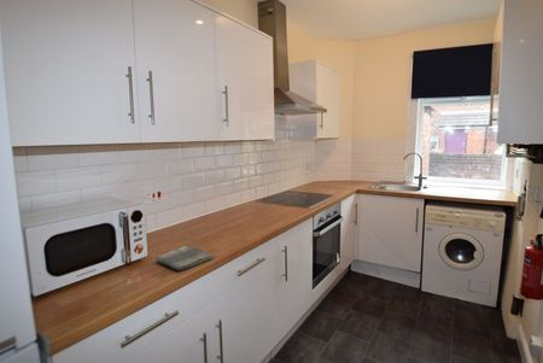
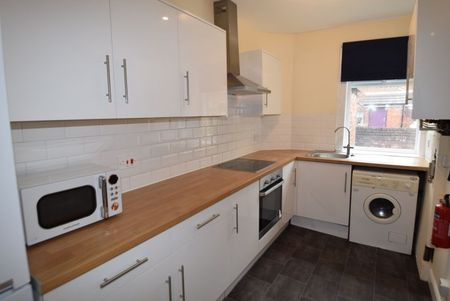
- dish towel [154,245,215,271]
